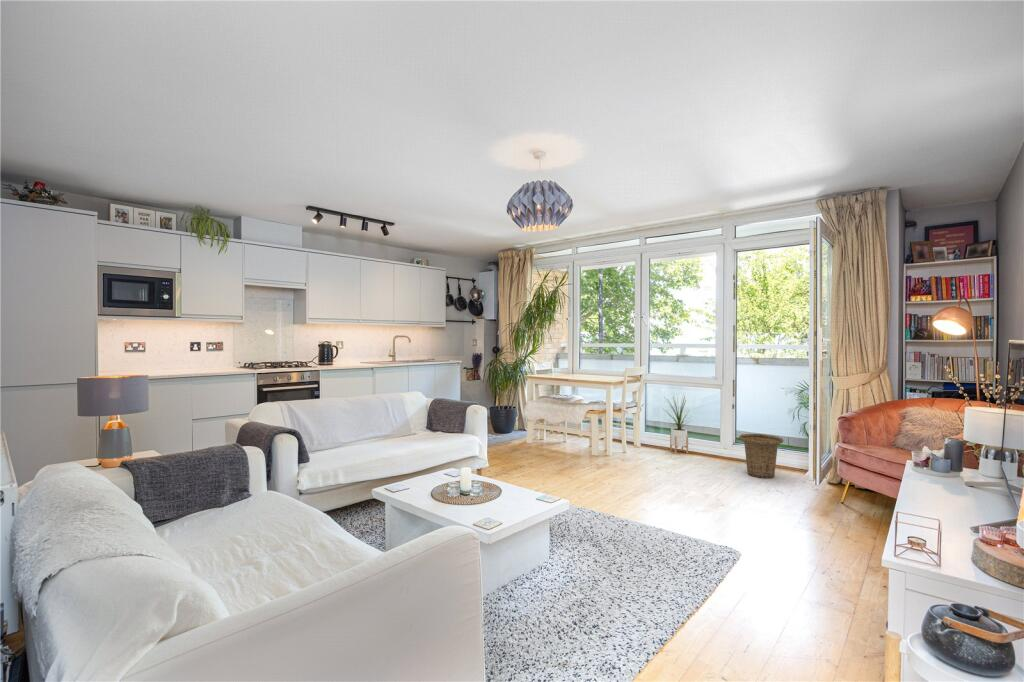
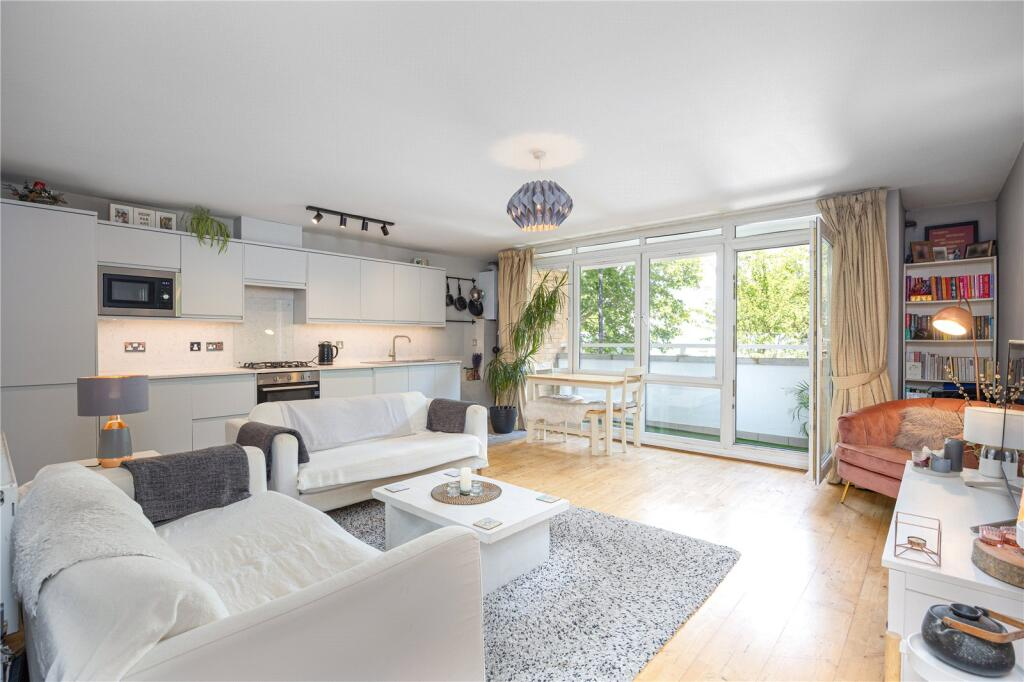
- basket [738,433,784,479]
- house plant [662,392,696,455]
